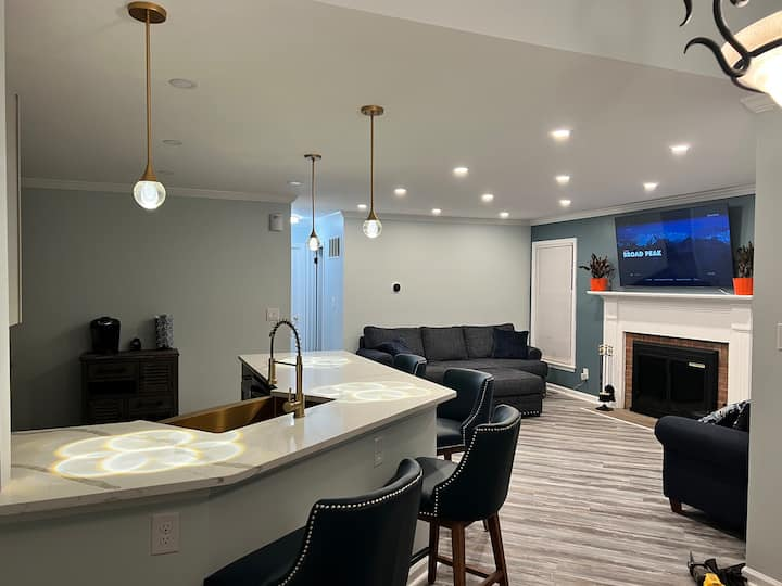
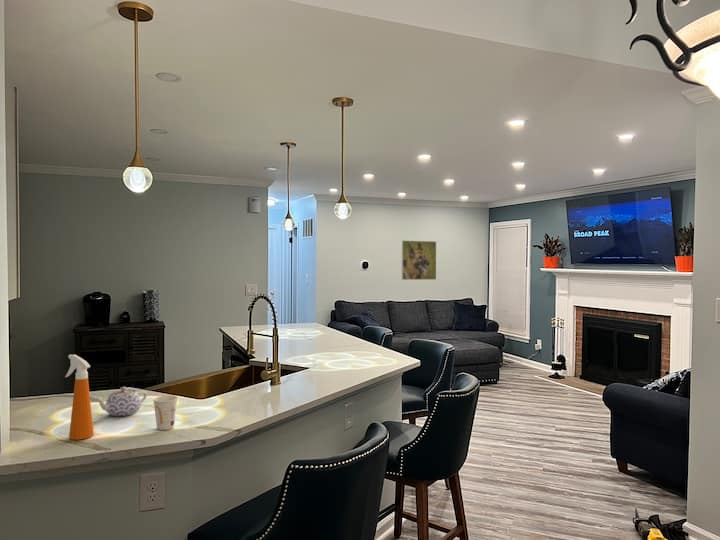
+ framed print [401,240,437,281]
+ cup [152,395,179,431]
+ teapot [93,386,148,417]
+ spray bottle [64,354,95,441]
